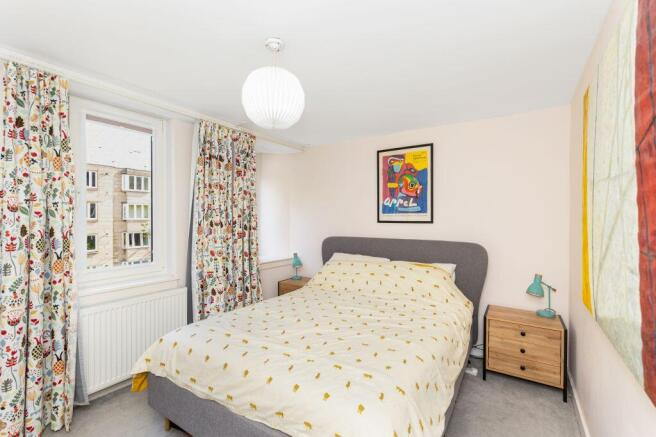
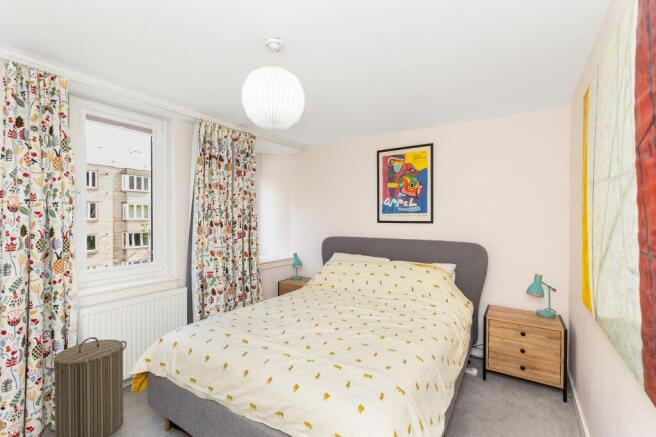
+ laundry hamper [45,336,128,437]
